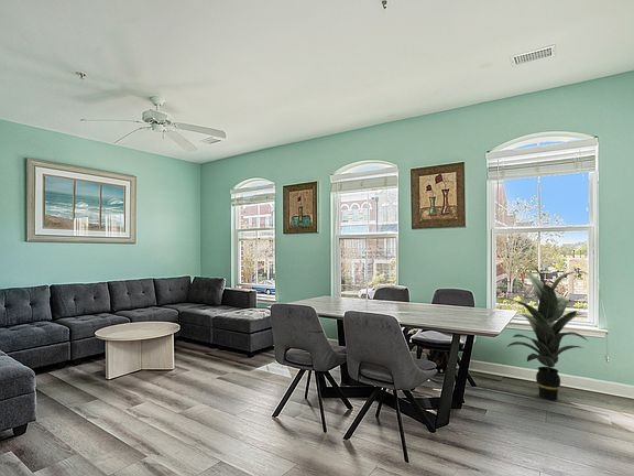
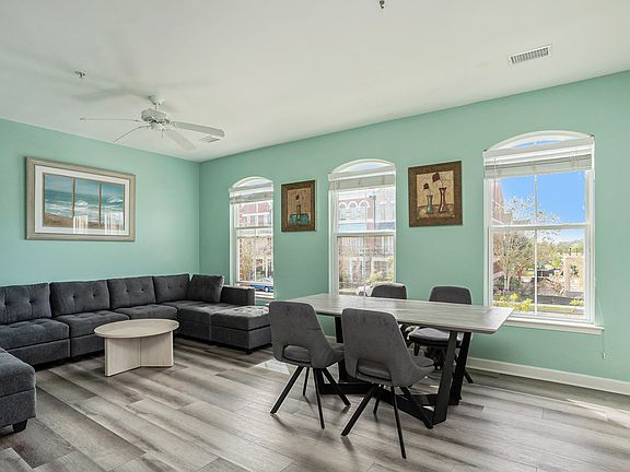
- indoor plant [498,262,589,401]
